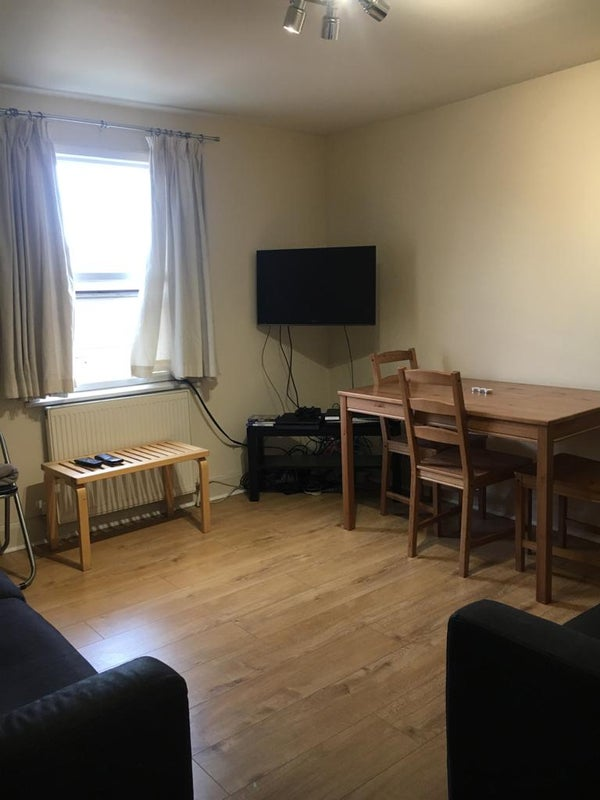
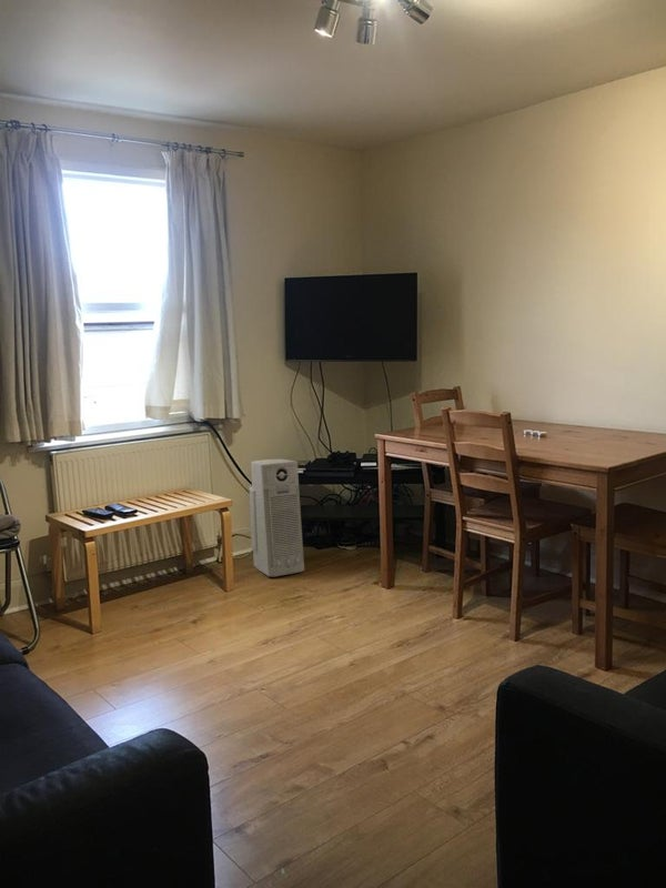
+ air purifier [248,458,305,577]
